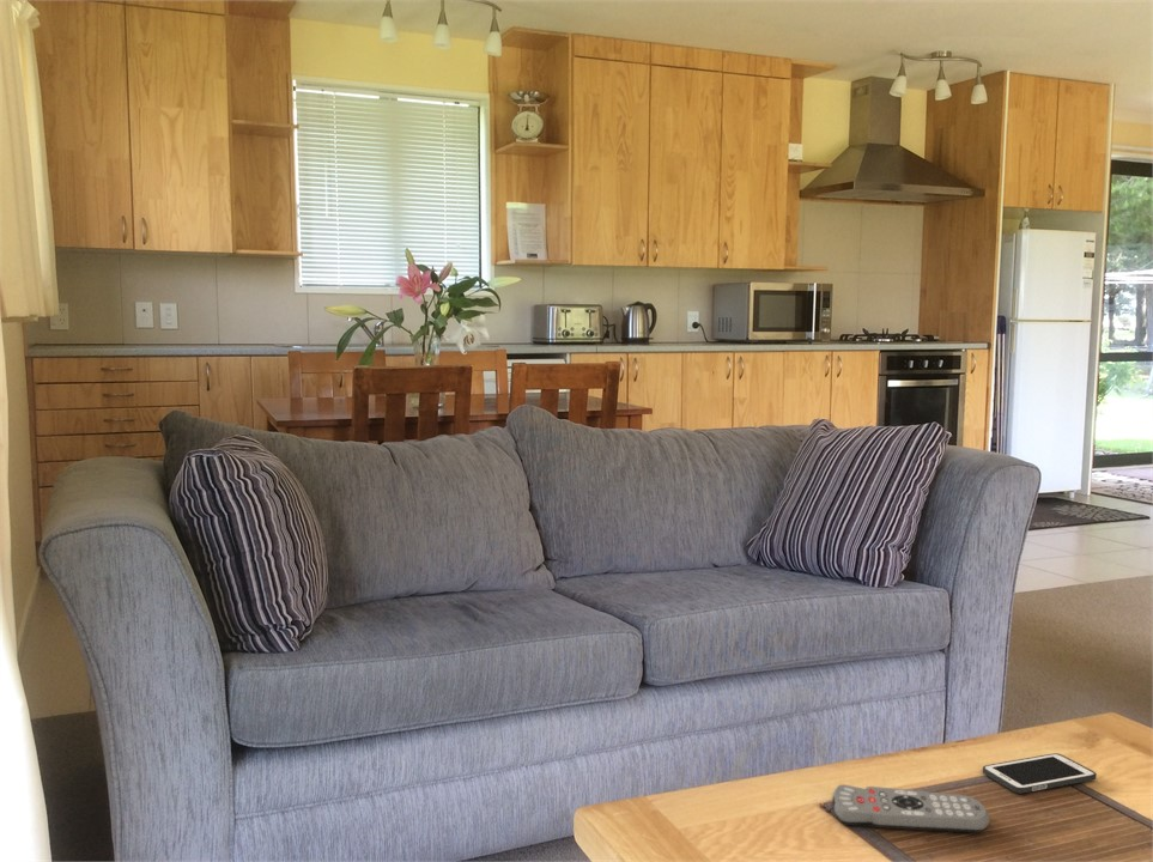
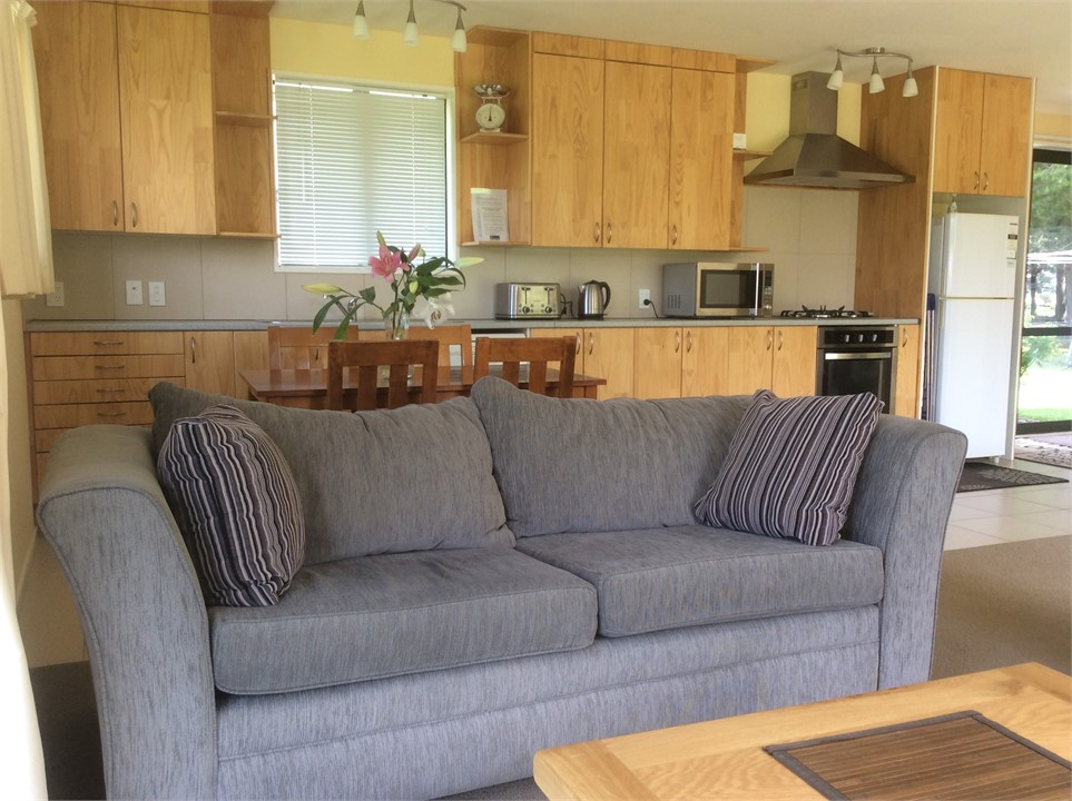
- cell phone [982,752,1098,795]
- remote control [831,783,990,834]
